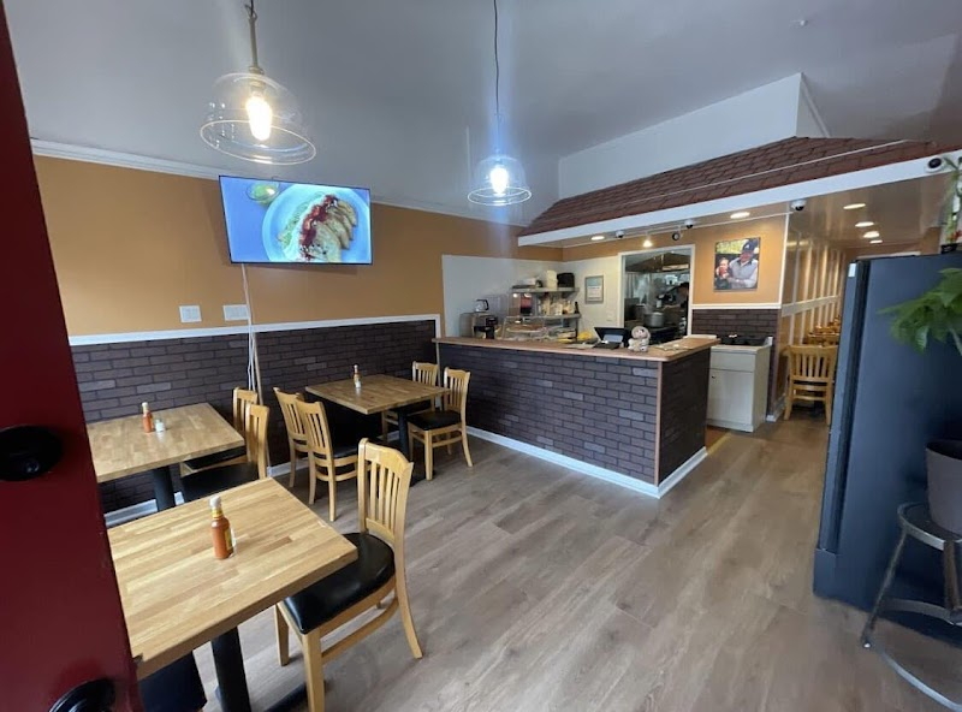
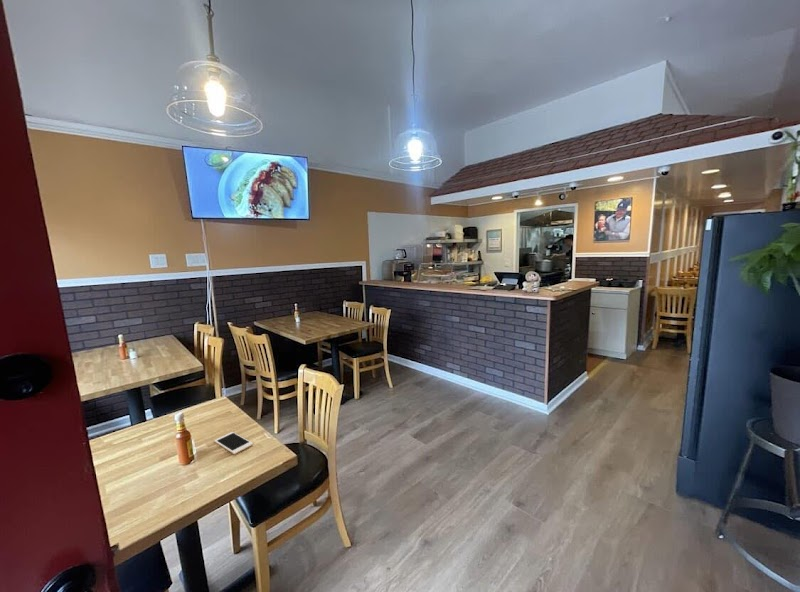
+ cell phone [213,431,254,455]
